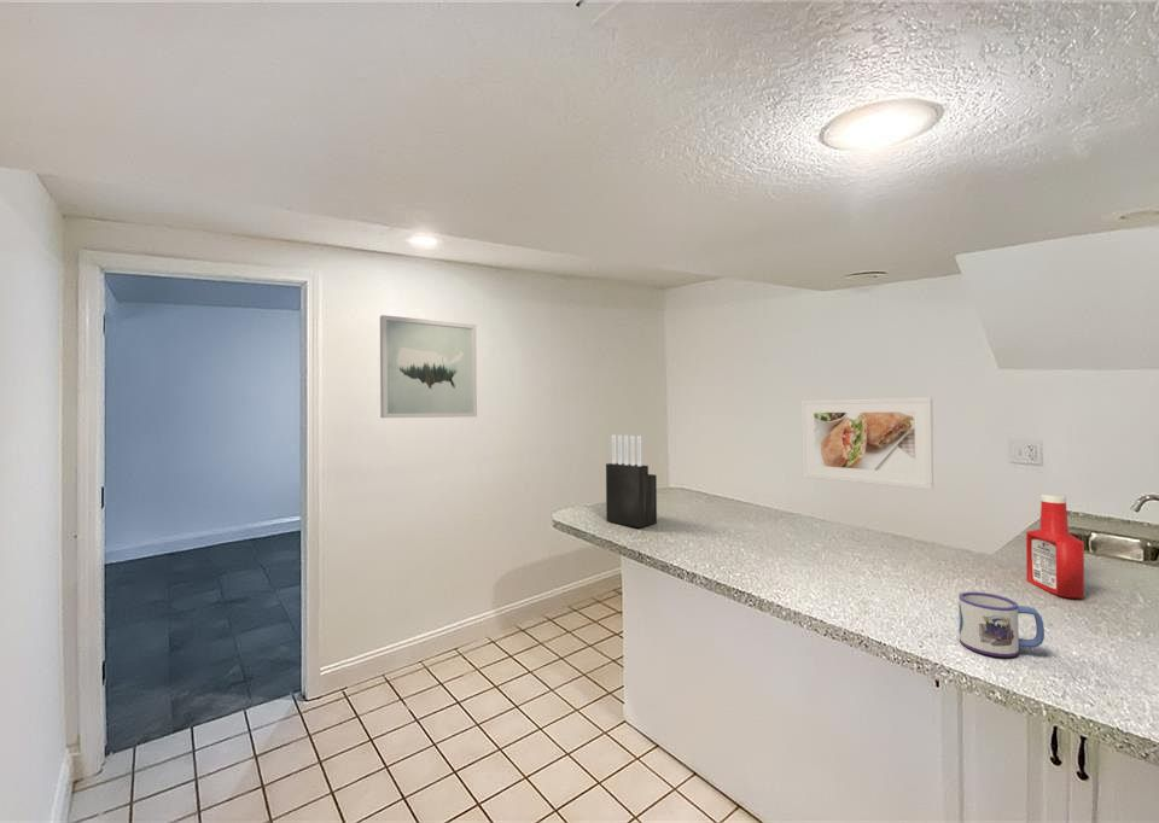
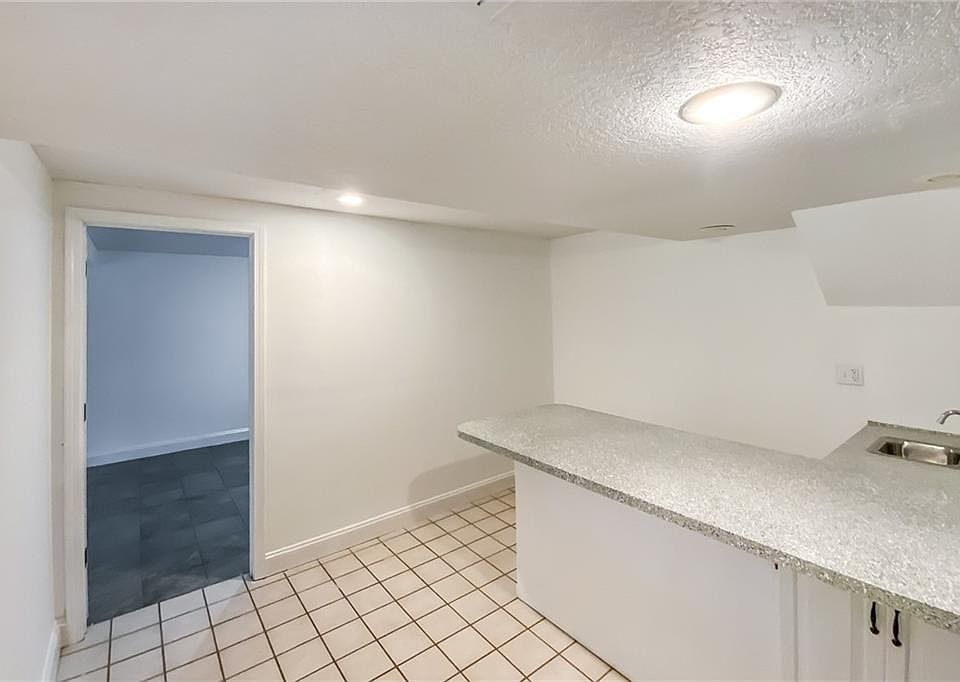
- mug [957,591,1046,658]
- knife block [605,433,658,529]
- soap bottle [1025,494,1085,600]
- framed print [800,396,934,491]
- wall art [379,314,478,419]
